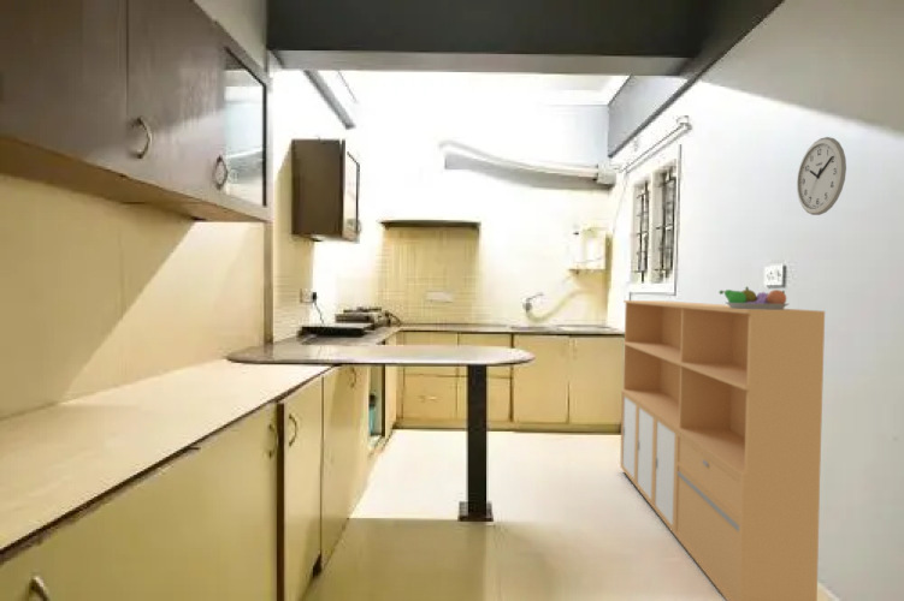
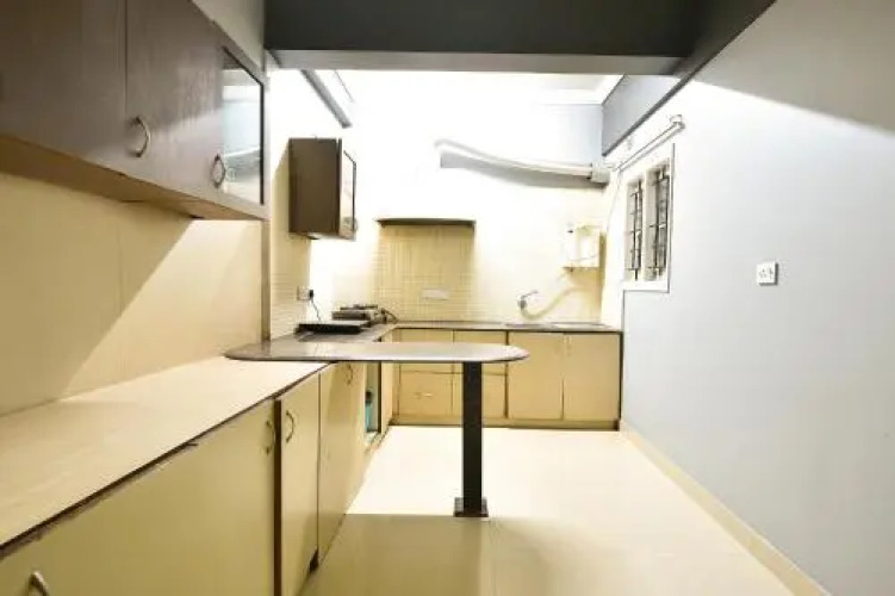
- fruit bowl [717,285,790,310]
- wall clock [796,136,847,216]
- storage cabinet [619,299,826,601]
